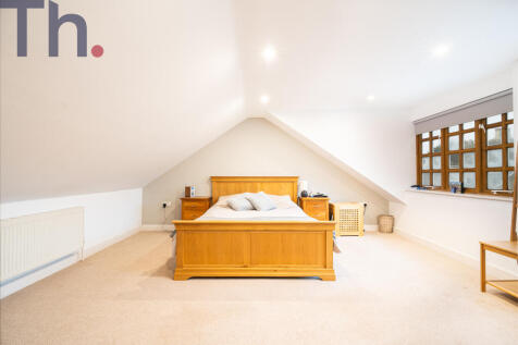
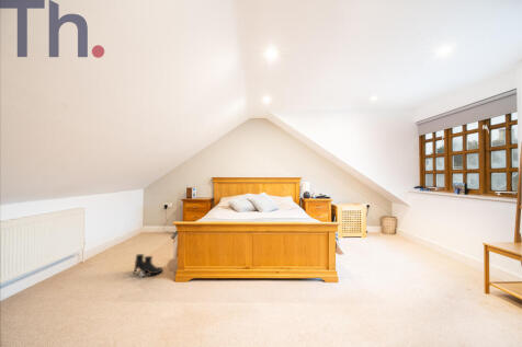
+ boots [132,253,164,278]
